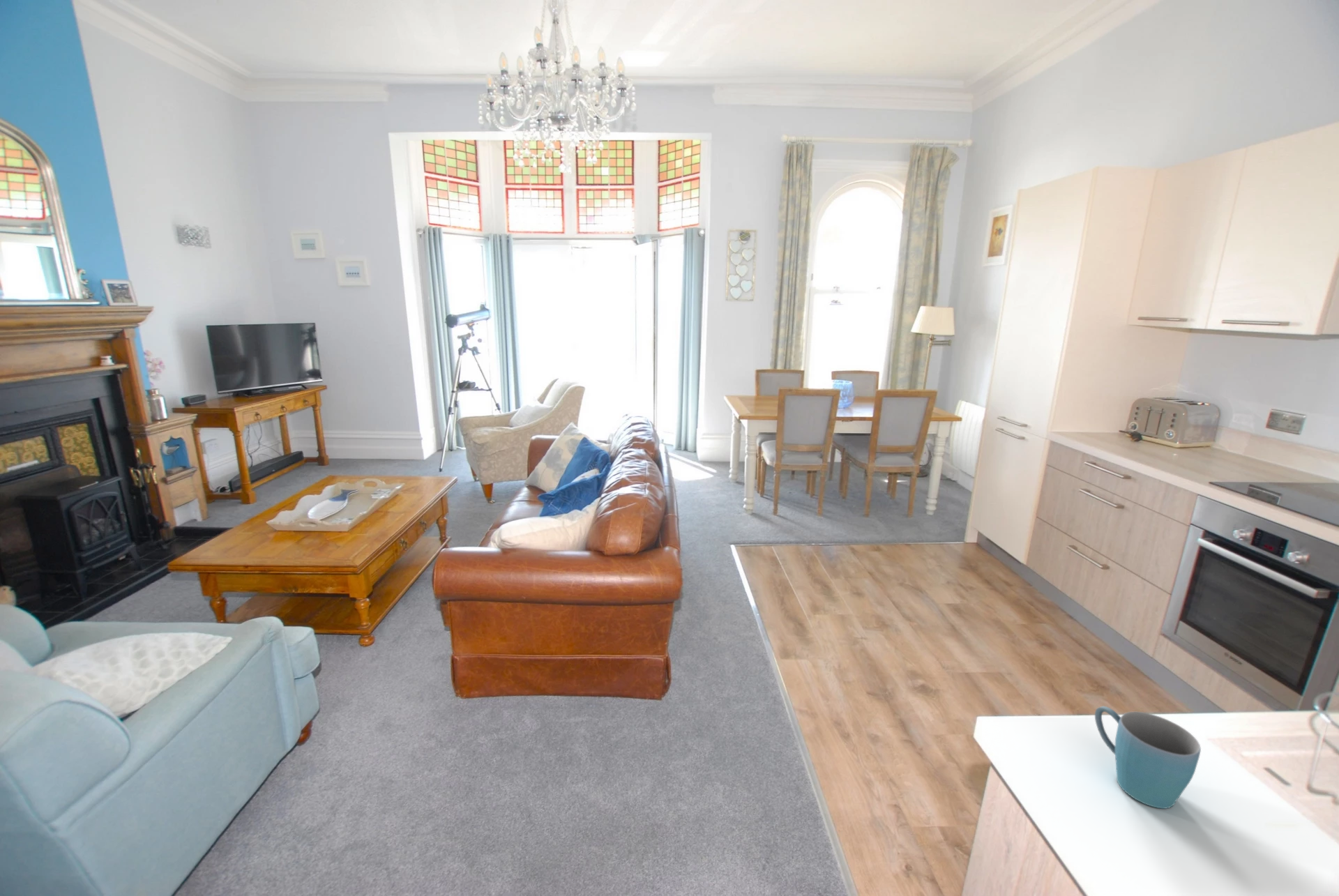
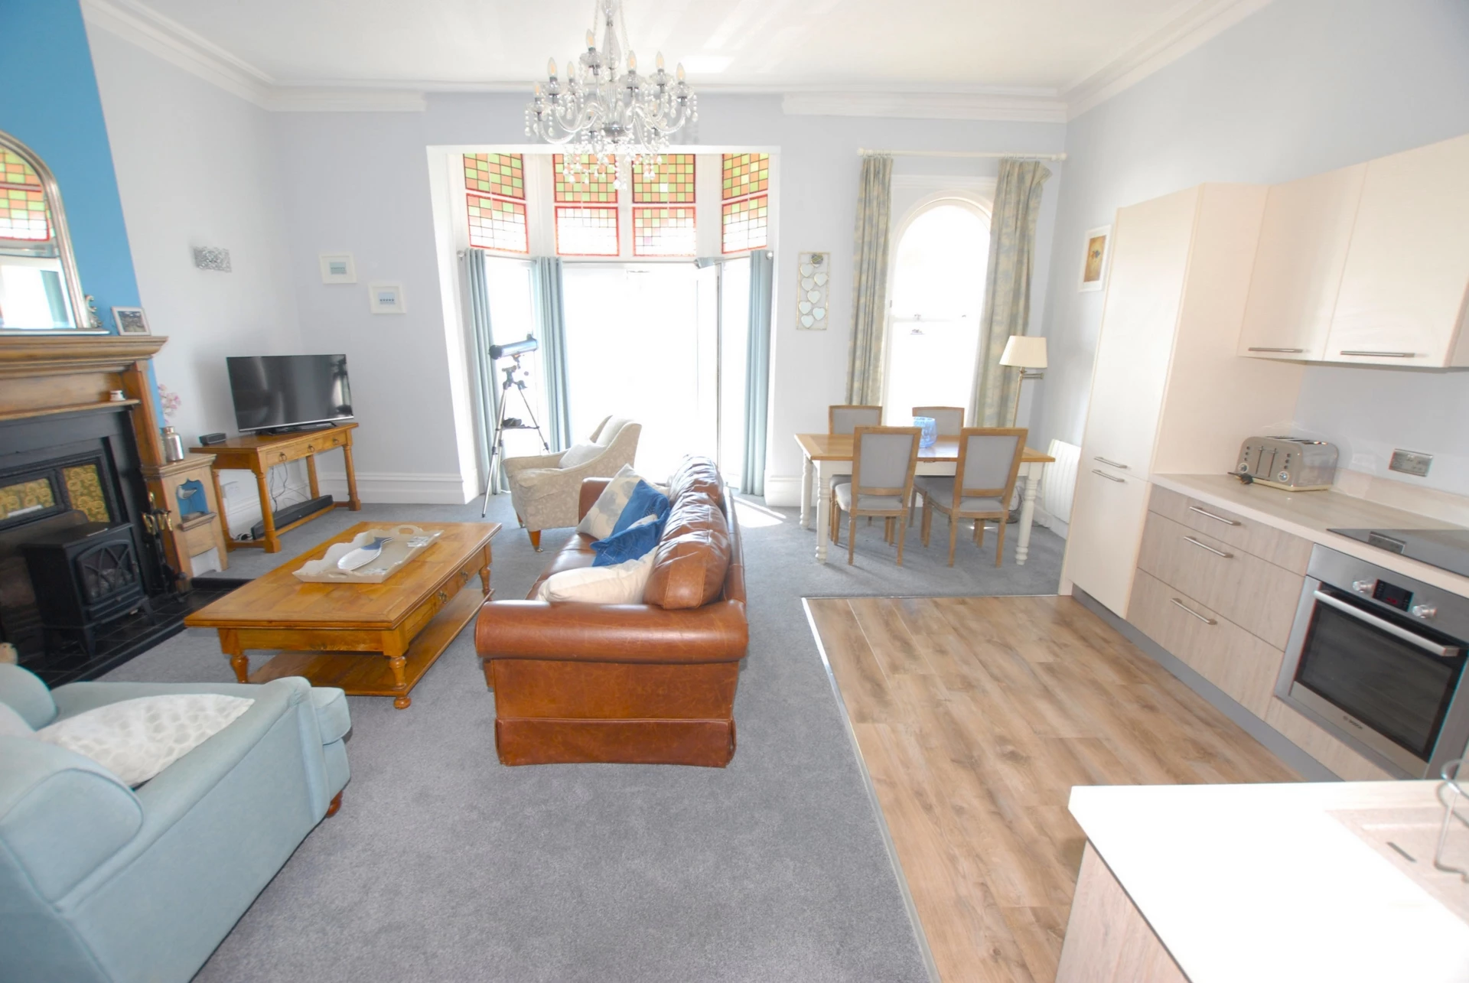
- mug [1094,706,1202,810]
